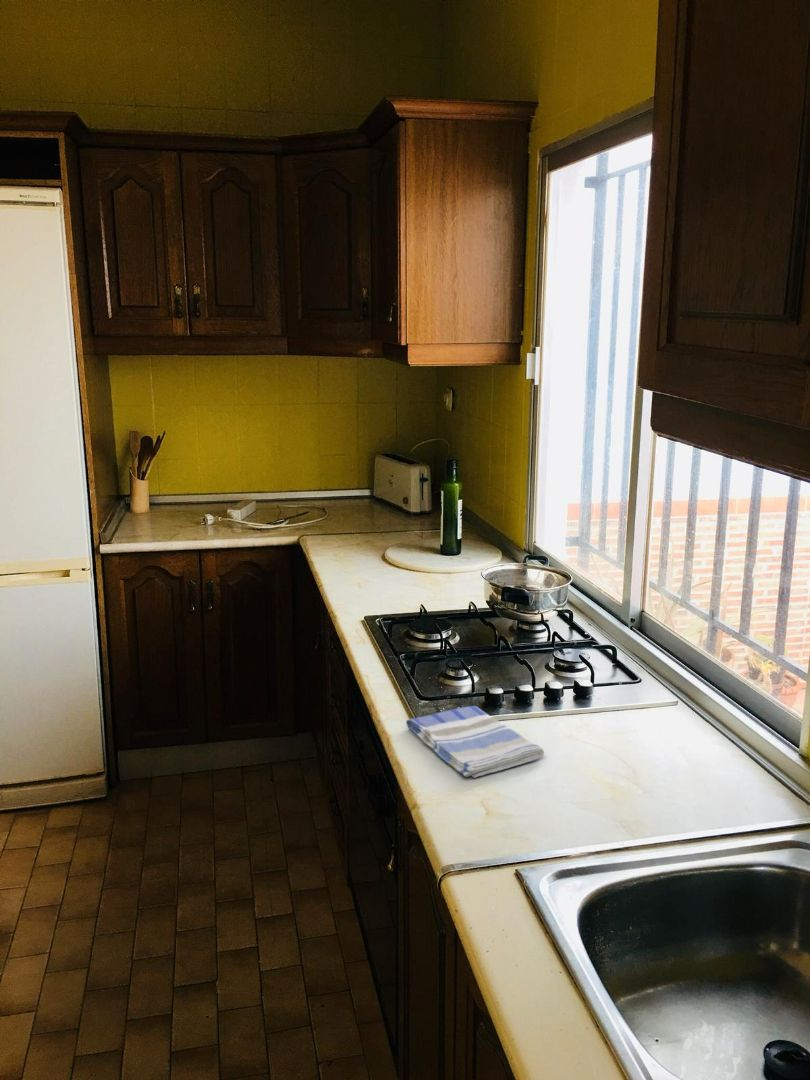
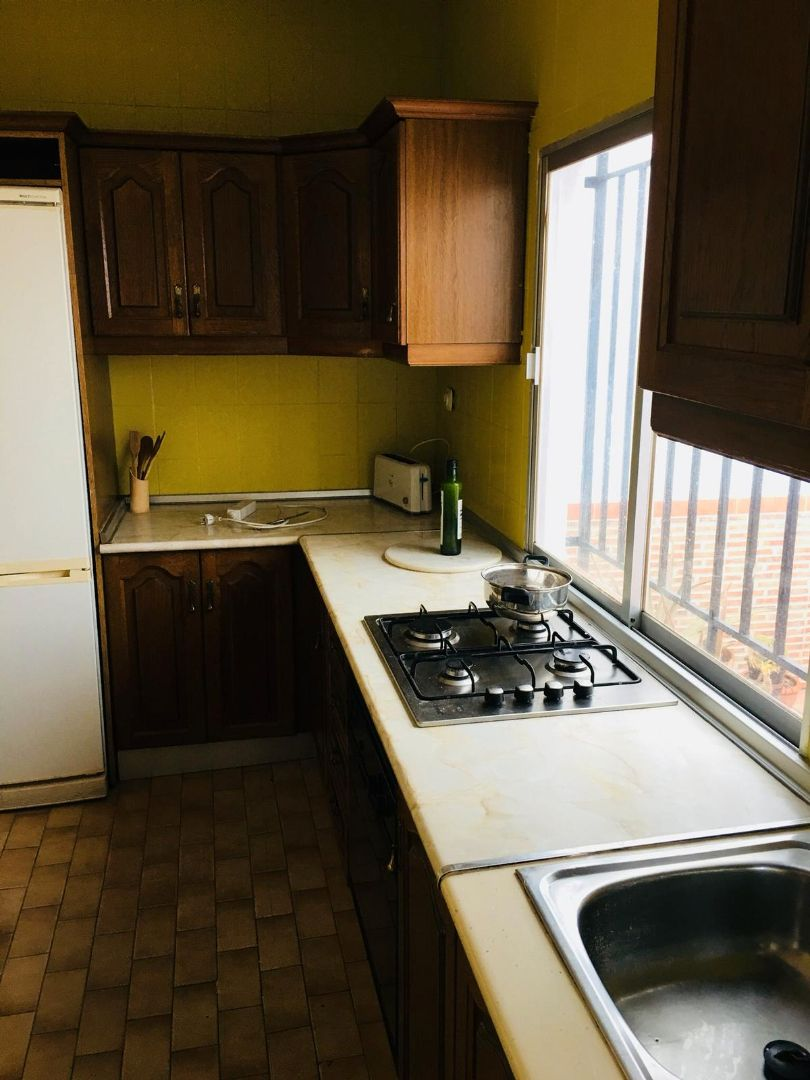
- dish towel [405,705,545,779]
